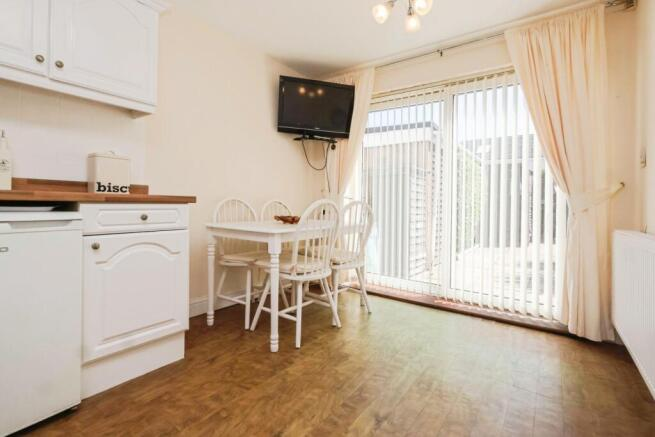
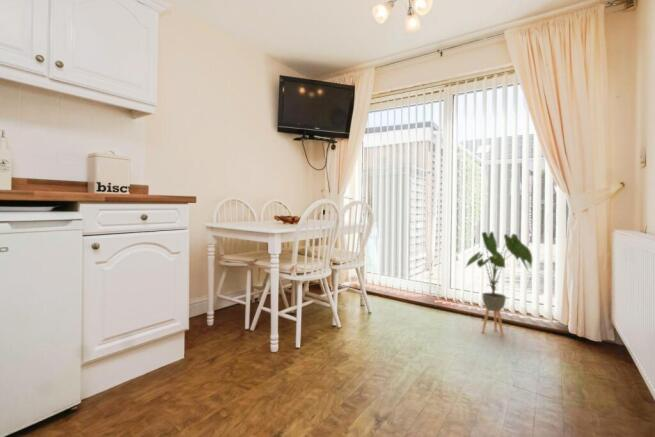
+ house plant [465,231,533,338]
